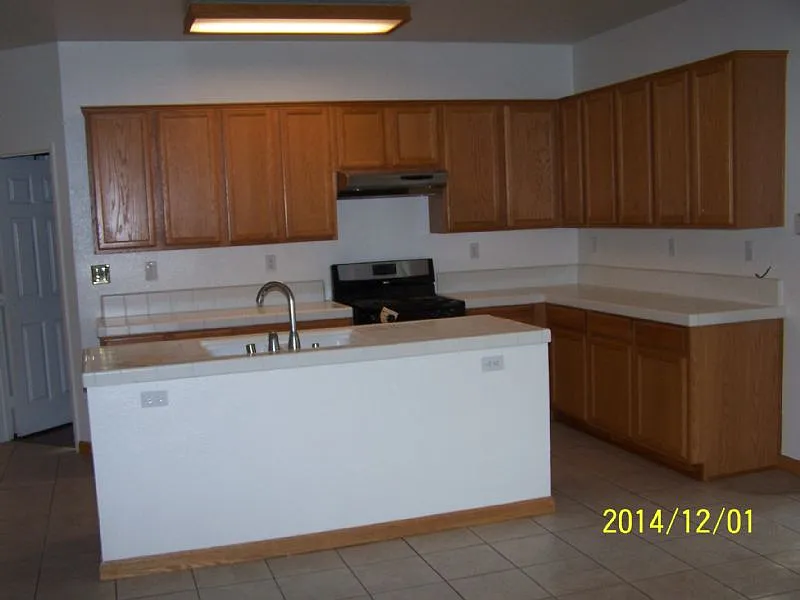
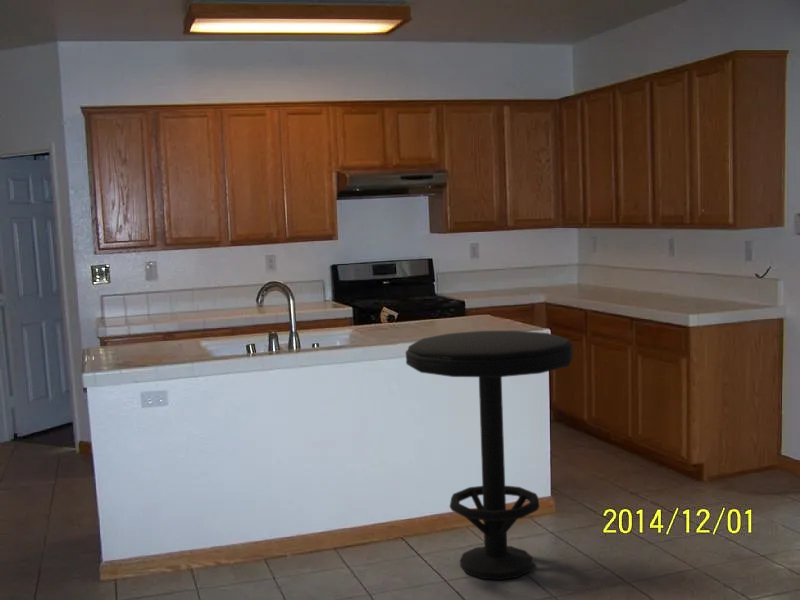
+ bar stool [404,330,574,581]
